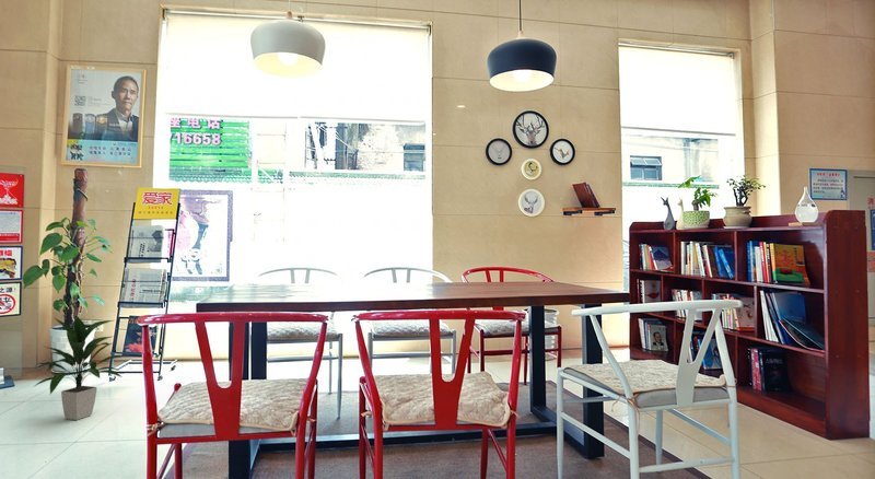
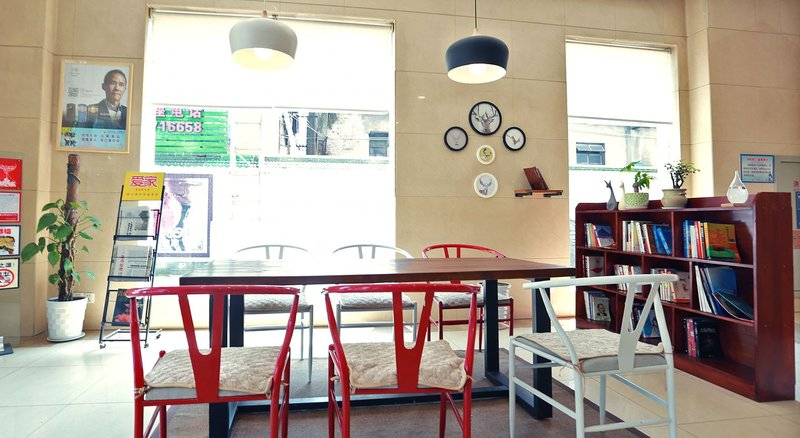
- indoor plant [32,315,128,421]
